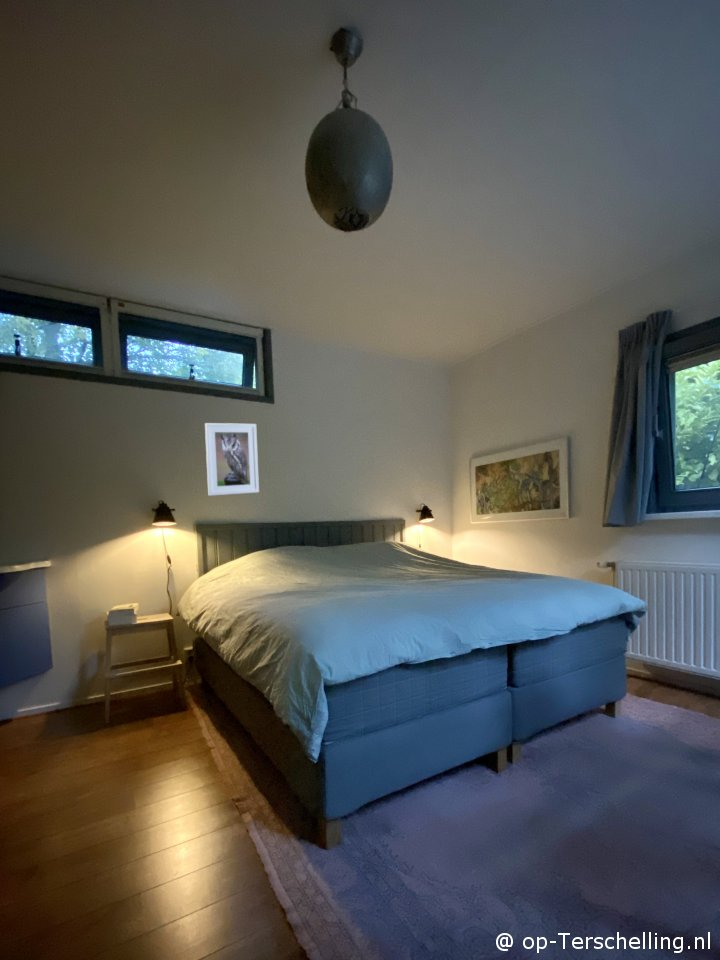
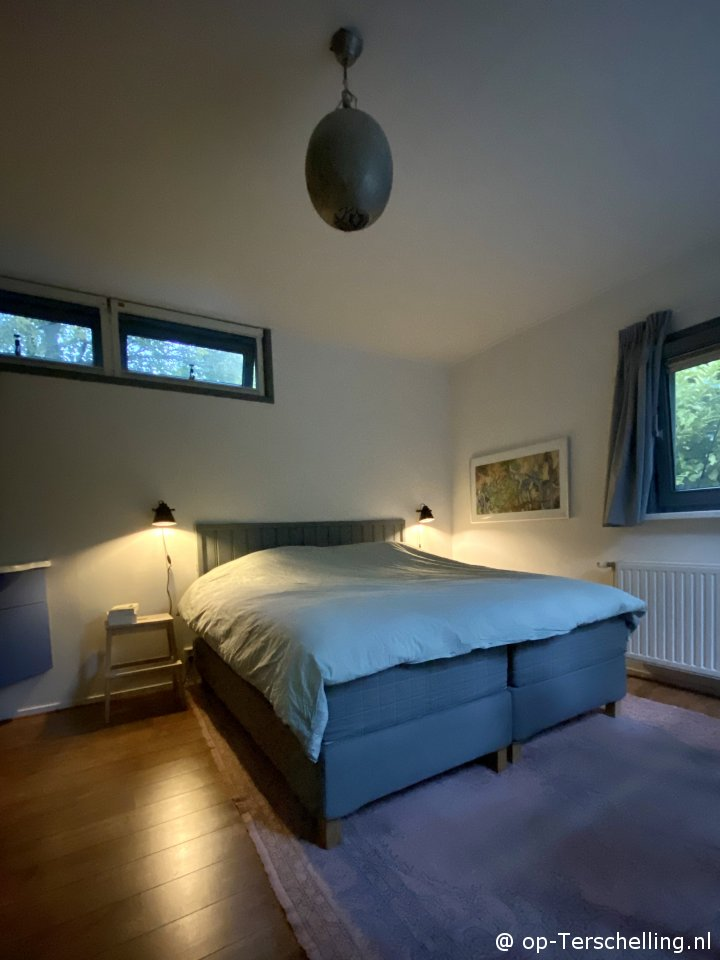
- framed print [204,422,260,497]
